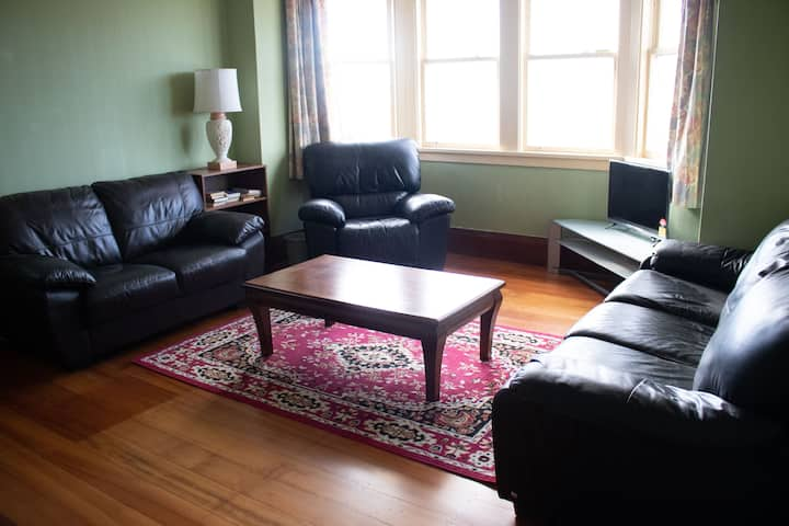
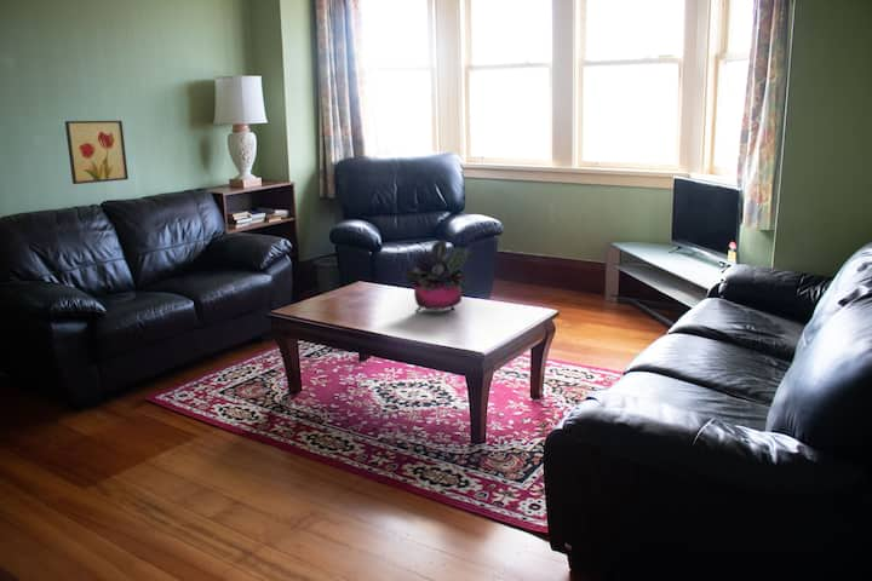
+ wall art [64,120,130,185]
+ potted plant [401,238,472,313]
